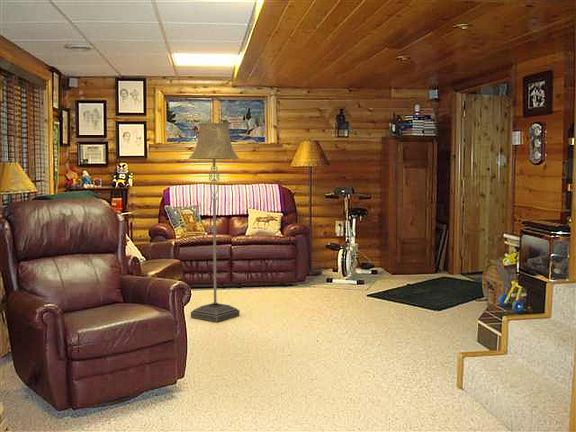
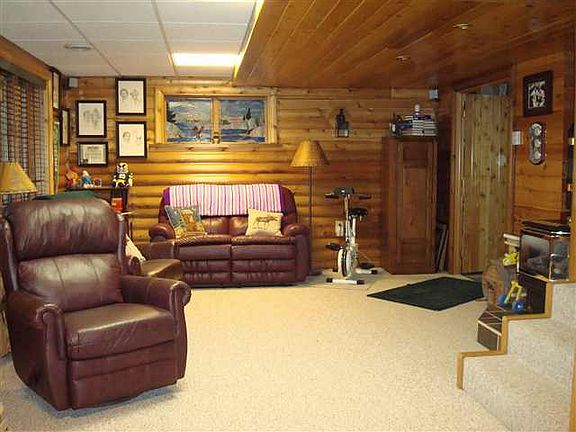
- floor lamp [188,122,241,323]
